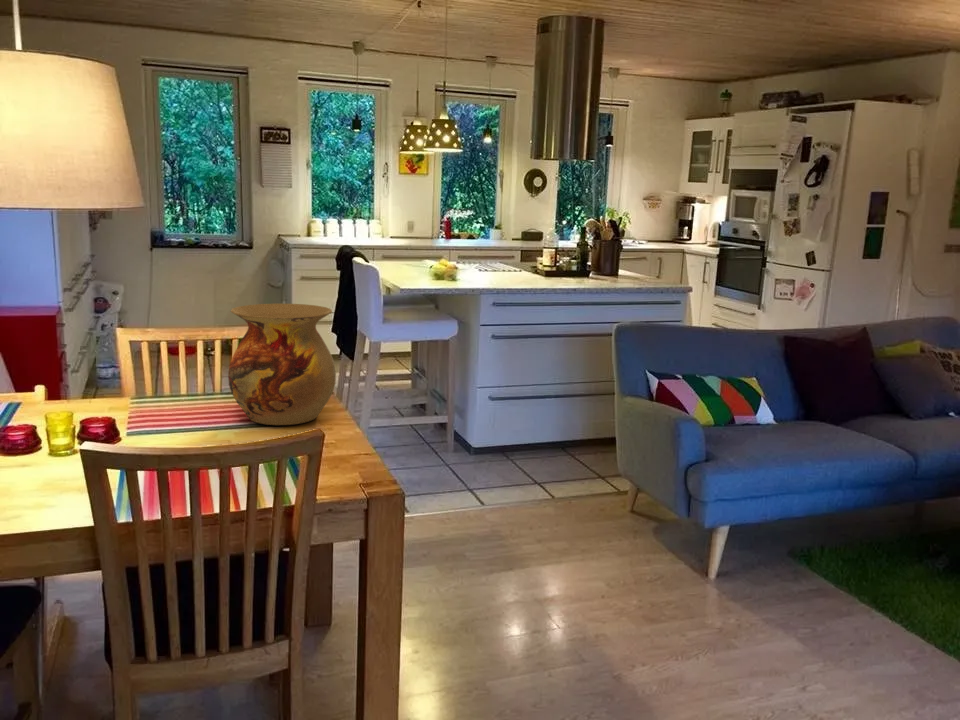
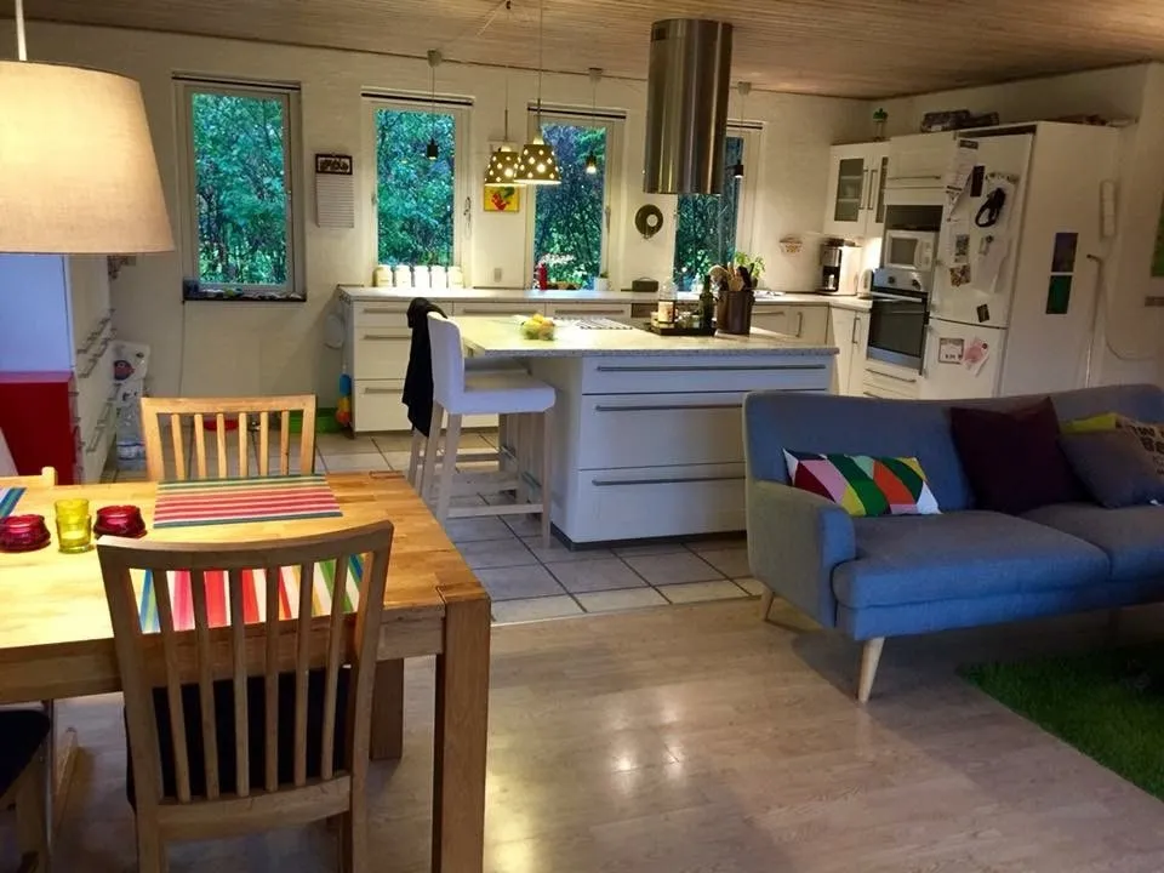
- vase [227,303,337,426]
